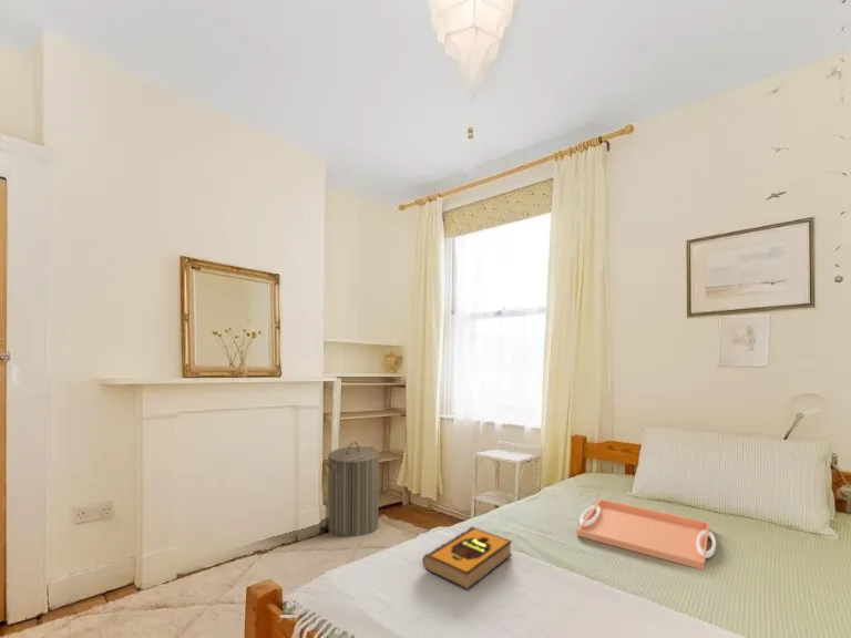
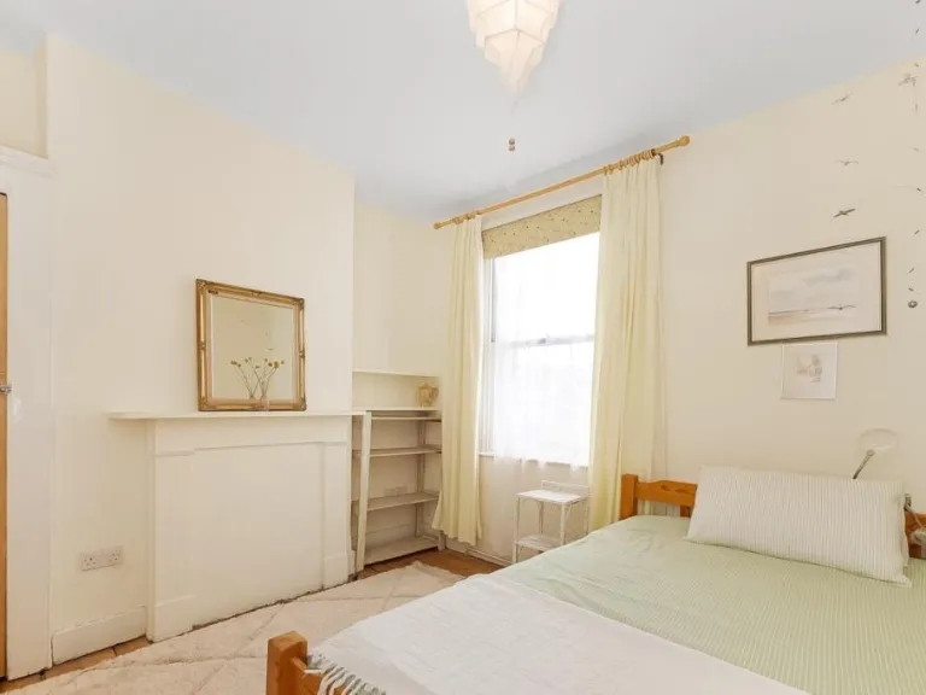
- laundry hamper [325,441,380,537]
- serving tray [576,497,717,572]
- hardback book [421,525,513,590]
